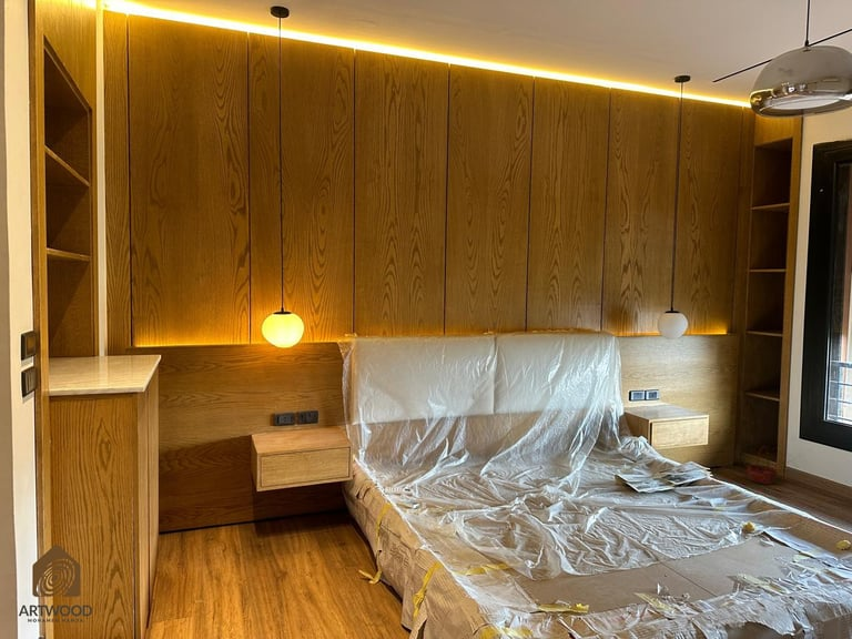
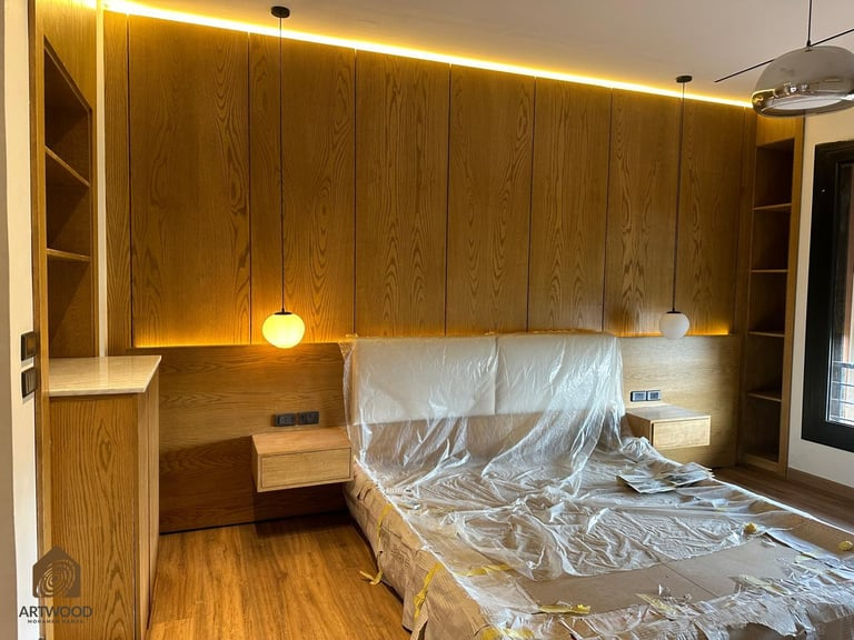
- basket [746,445,779,486]
